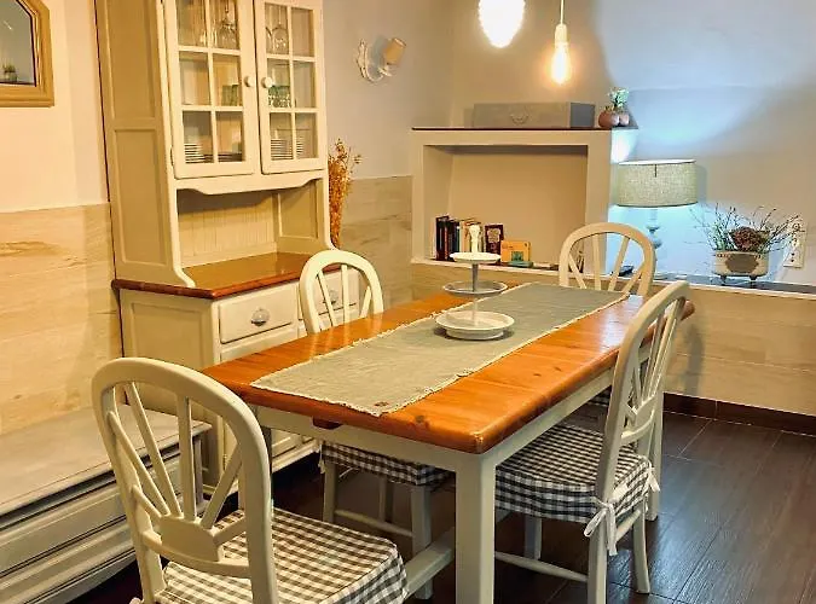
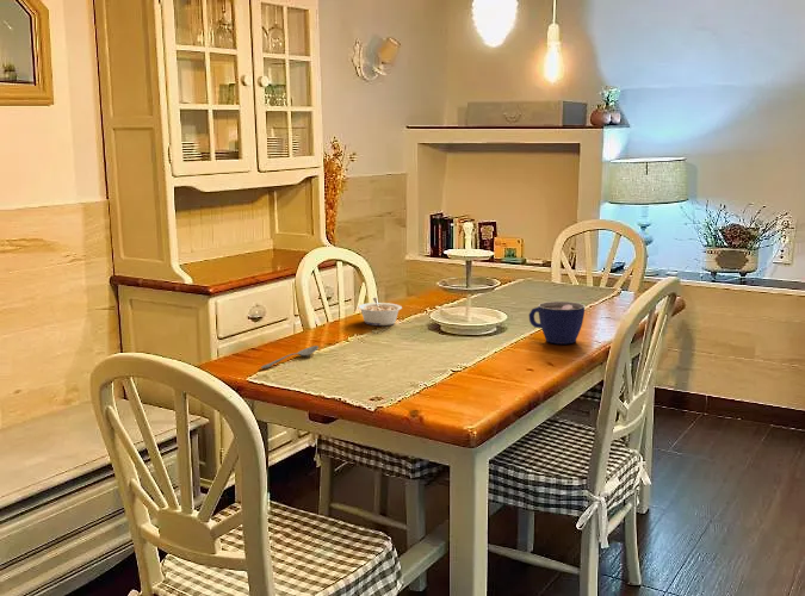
+ legume [357,297,403,327]
+ spoon [260,344,320,370]
+ cup [528,300,586,346]
